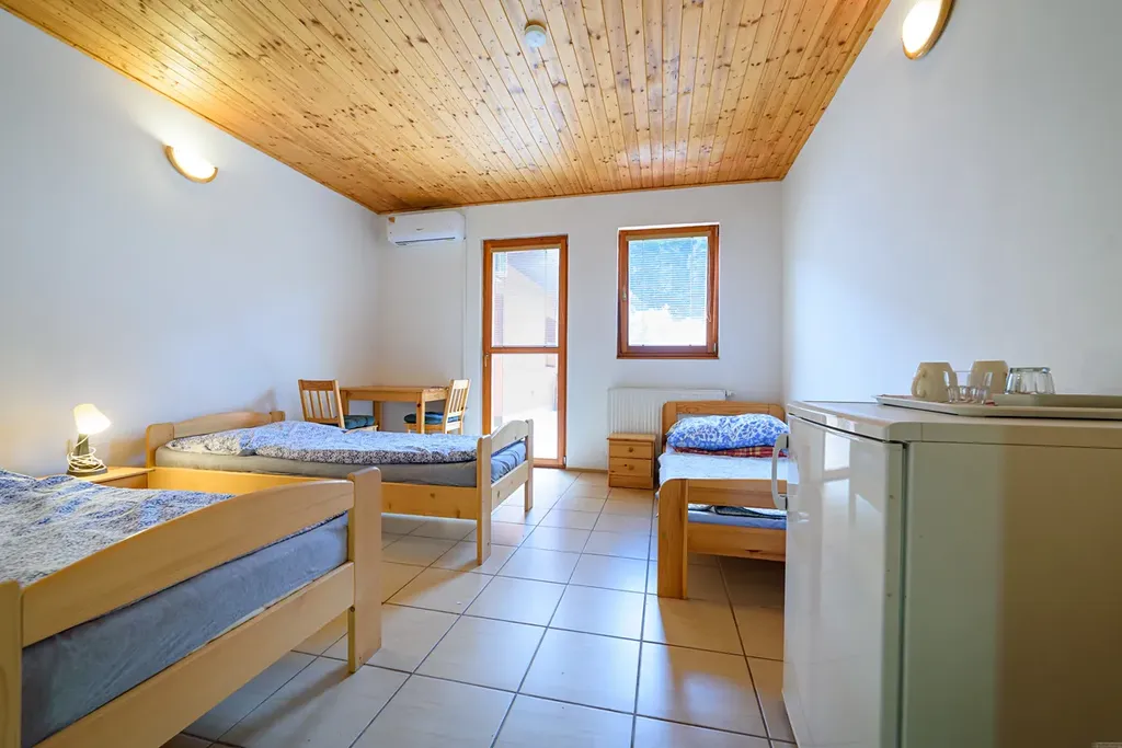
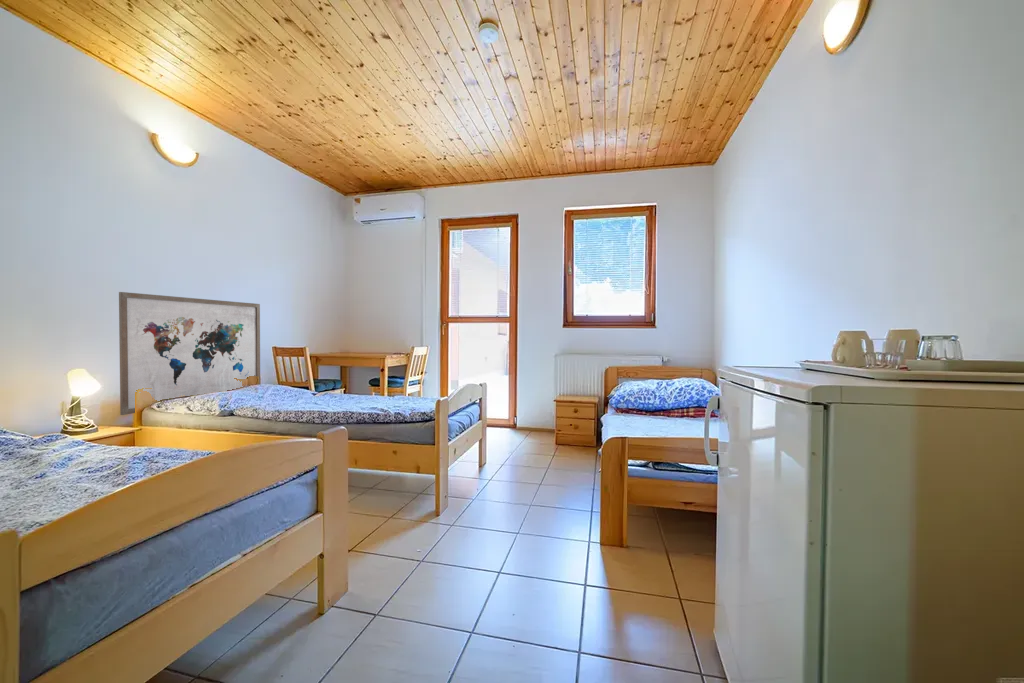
+ wall art [118,291,261,416]
